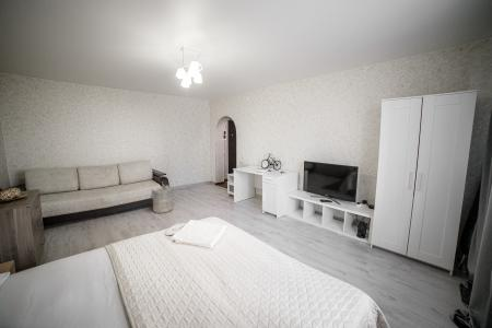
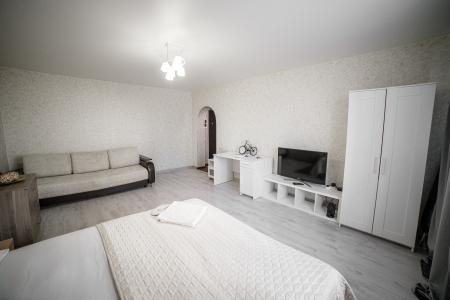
- laundry hamper [149,185,174,214]
